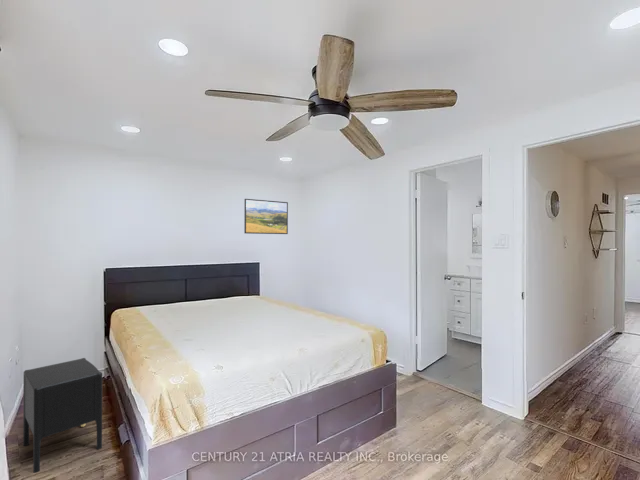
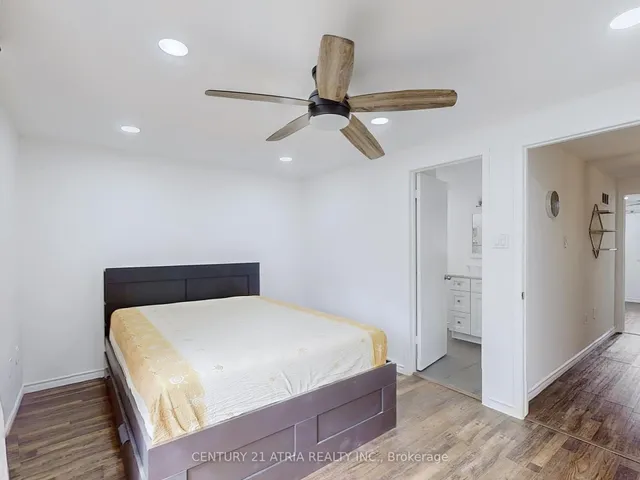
- nightstand [22,357,103,474]
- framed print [243,198,289,235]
